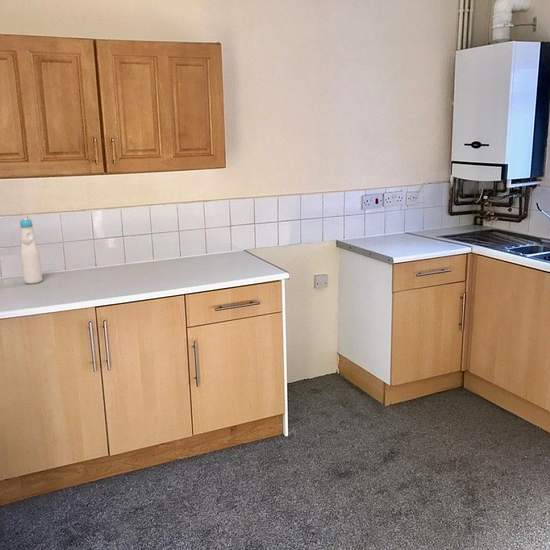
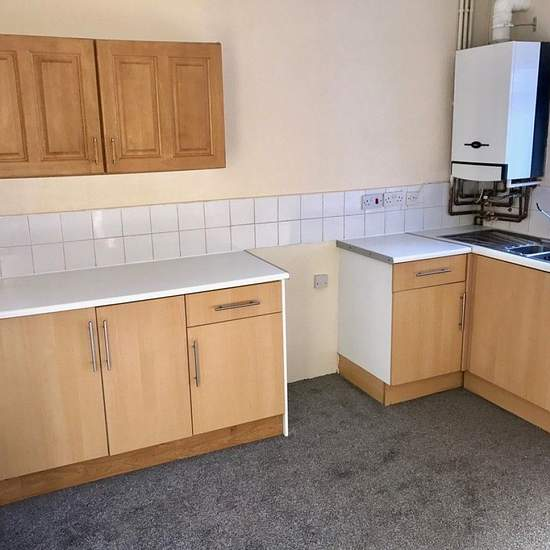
- bottle [19,217,43,285]
